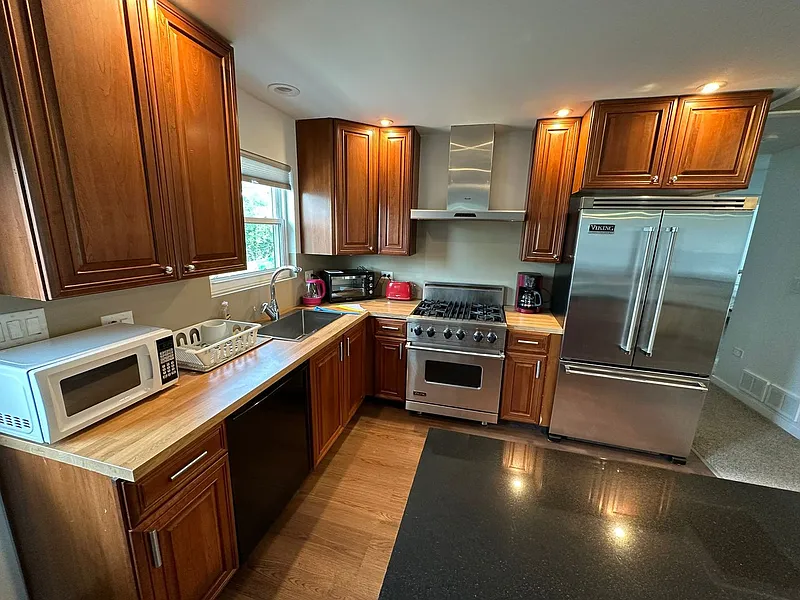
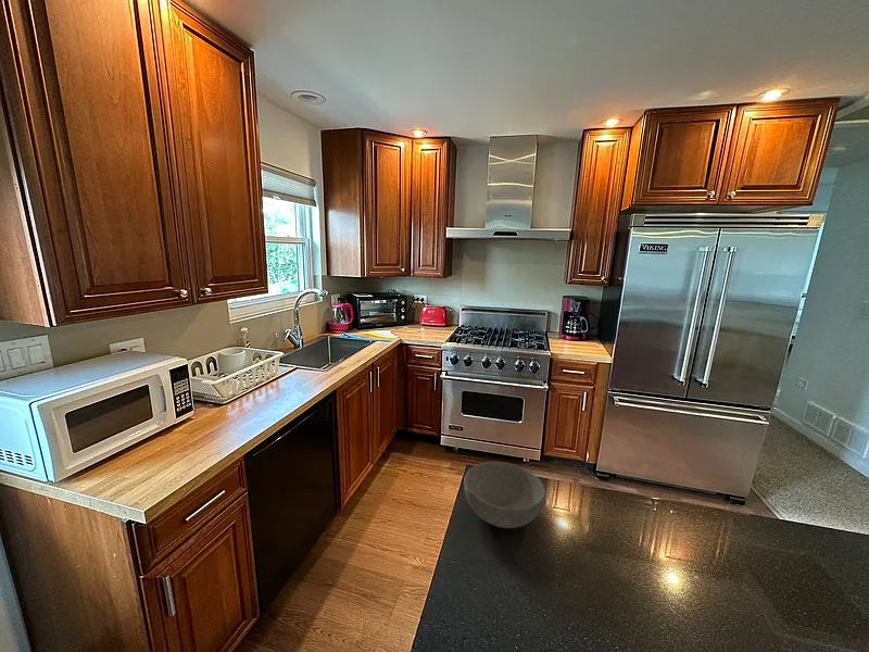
+ bowl [463,461,546,529]
